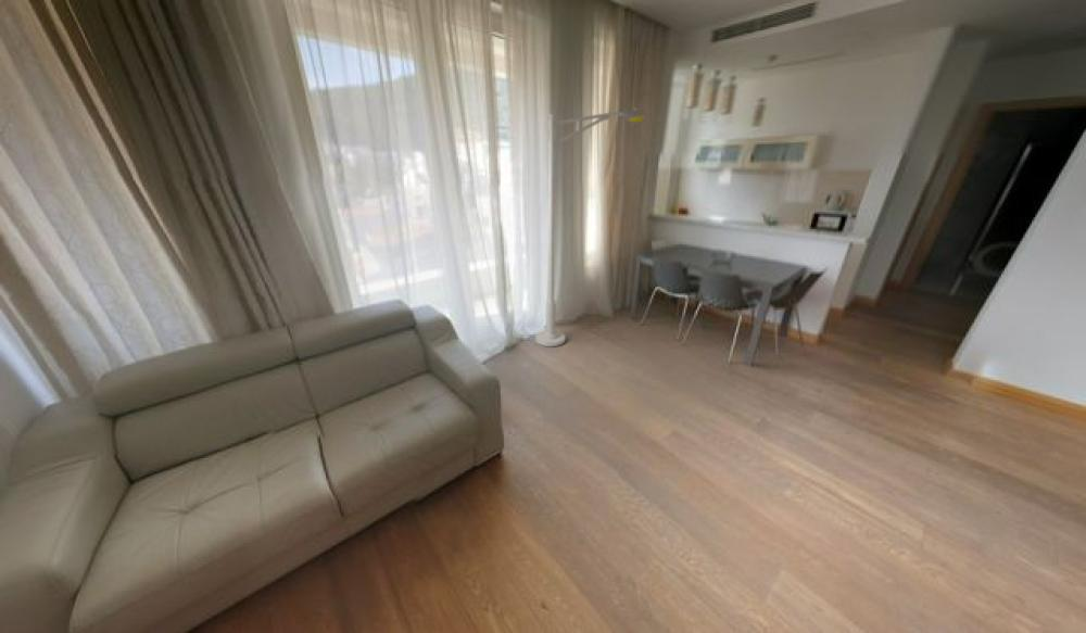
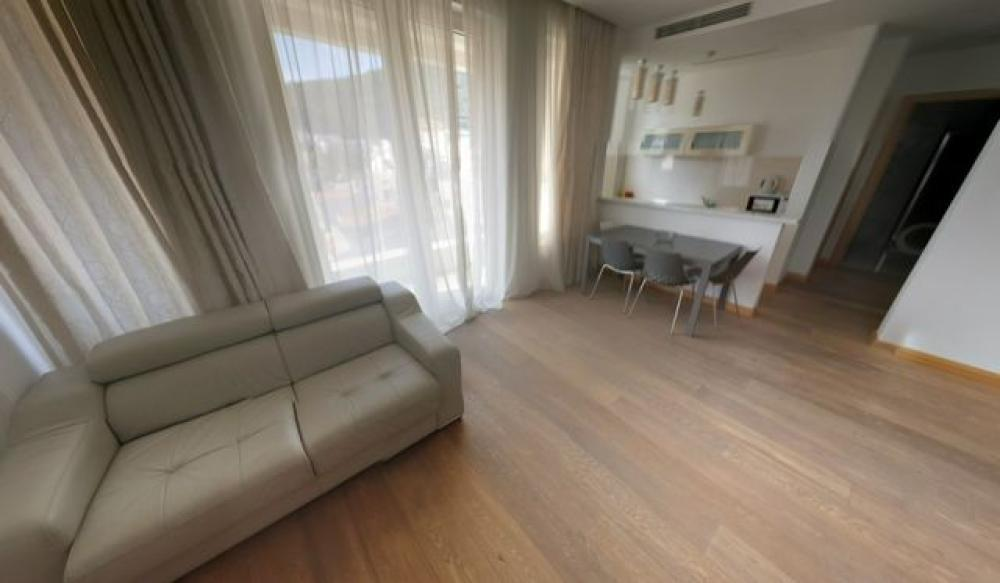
- floor lamp [534,106,647,347]
